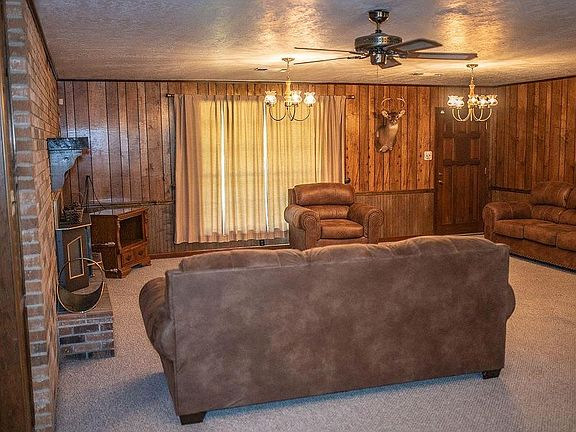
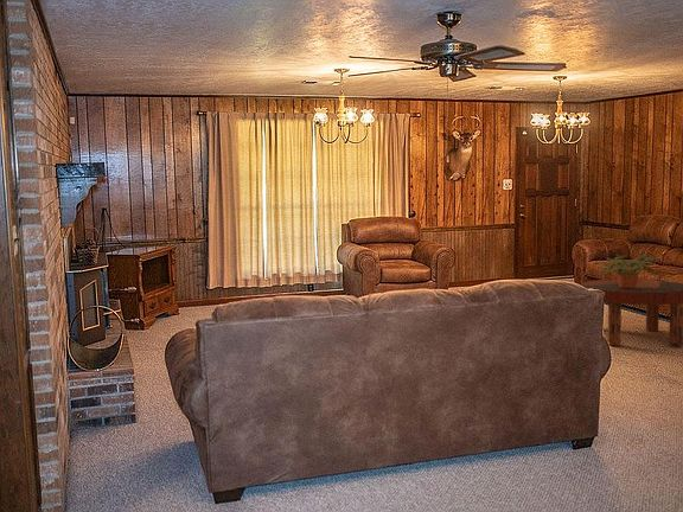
+ potted plant [596,254,663,288]
+ coffee table [580,279,683,346]
